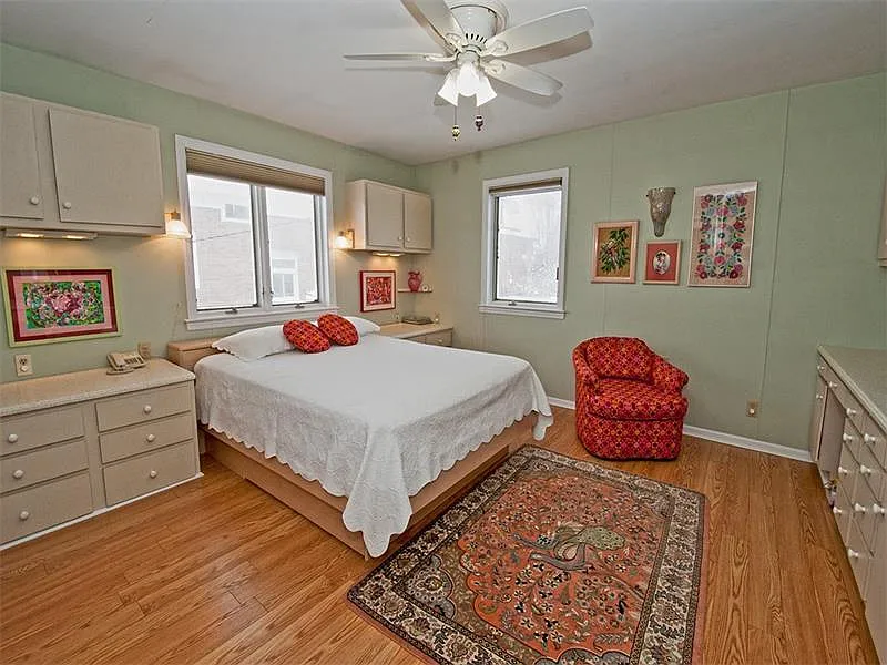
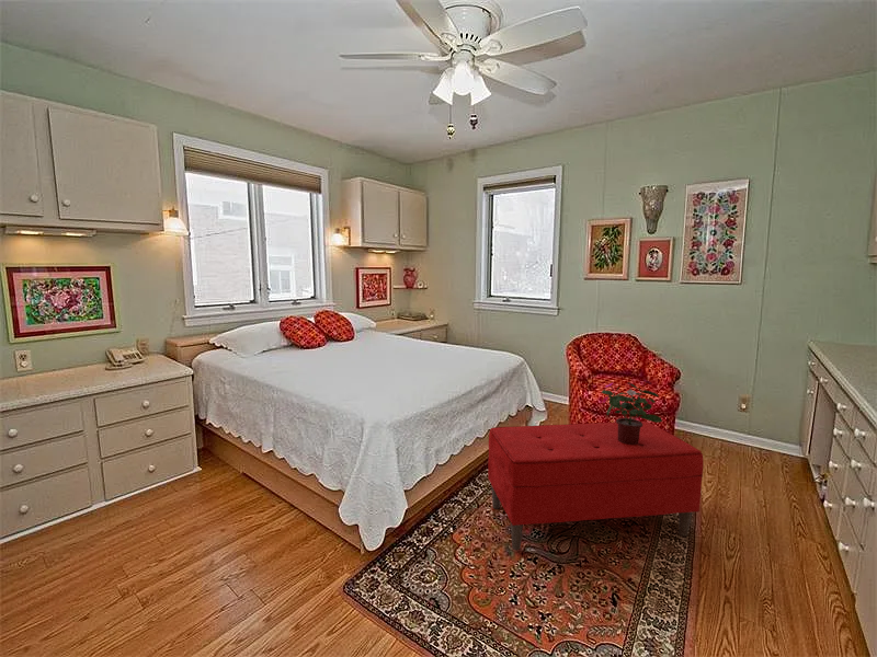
+ bench [487,420,705,551]
+ potted flower [601,378,664,445]
